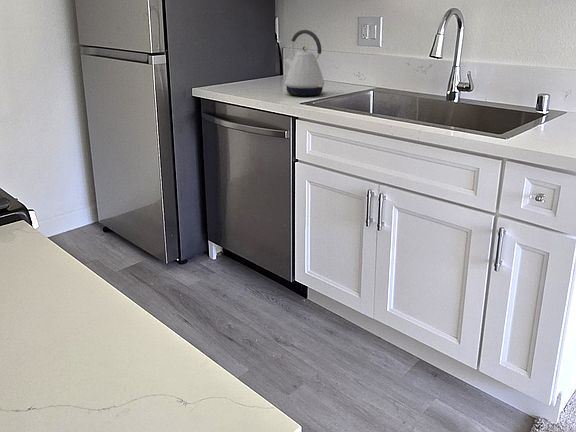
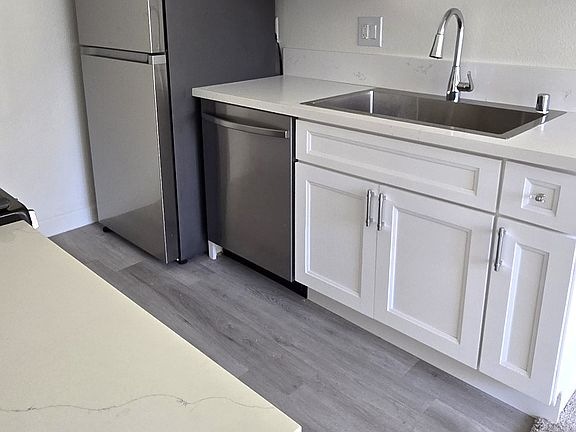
- kettle [284,29,325,97]
